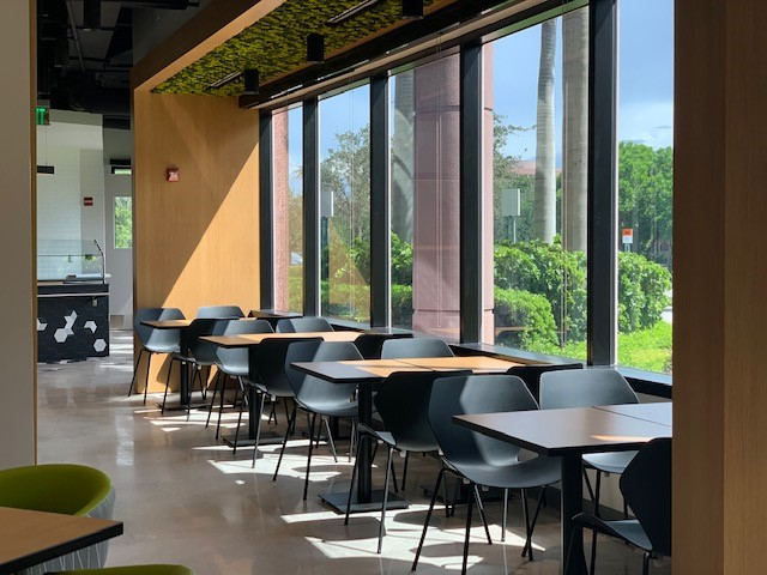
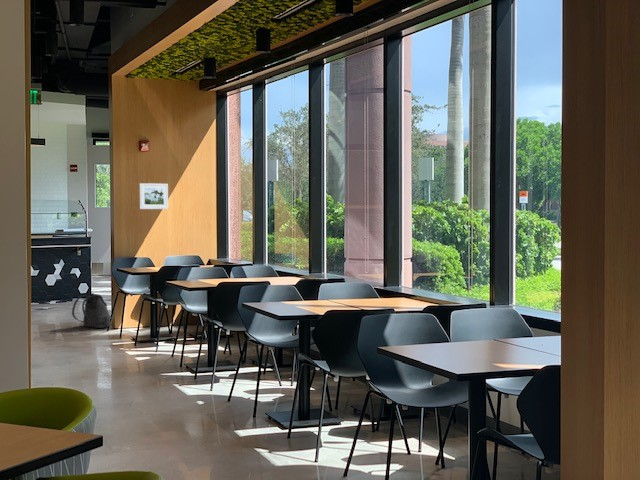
+ backpack [71,292,112,329]
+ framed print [139,182,169,210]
